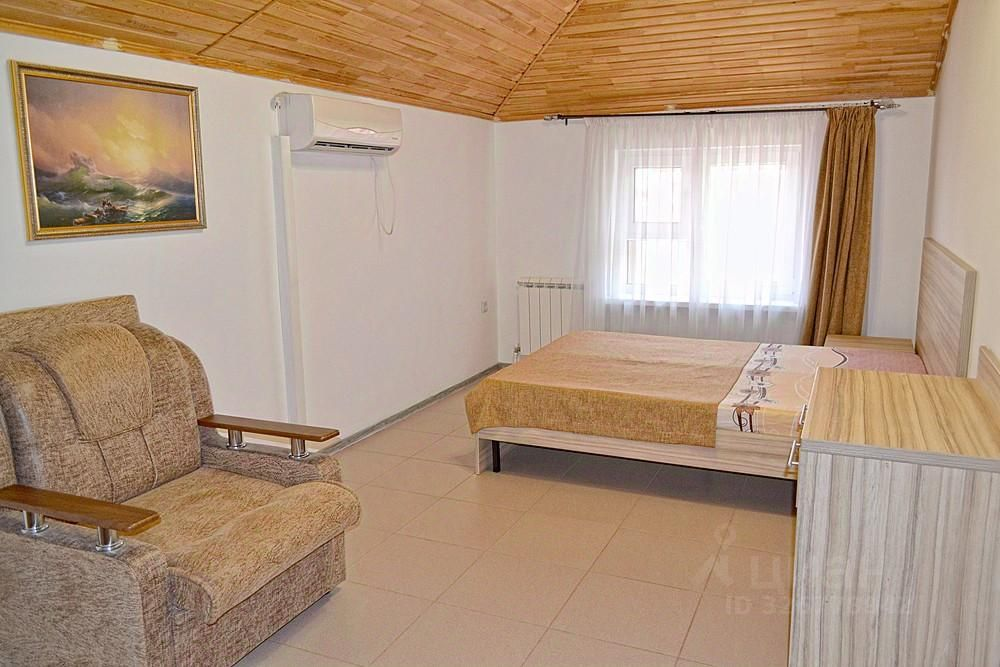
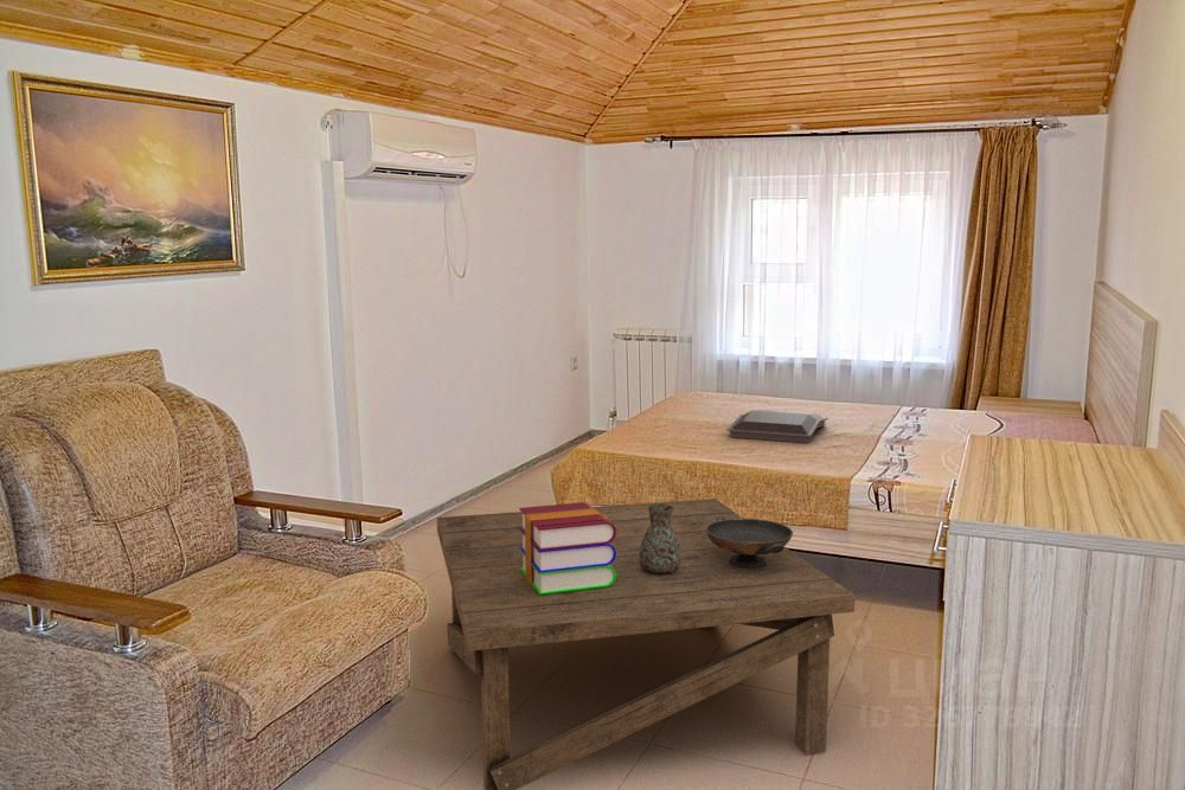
+ decorative vase [639,503,681,573]
+ serving tray [726,409,830,444]
+ coffee table [436,497,857,790]
+ decorative bowl [705,516,794,569]
+ books [518,501,616,595]
